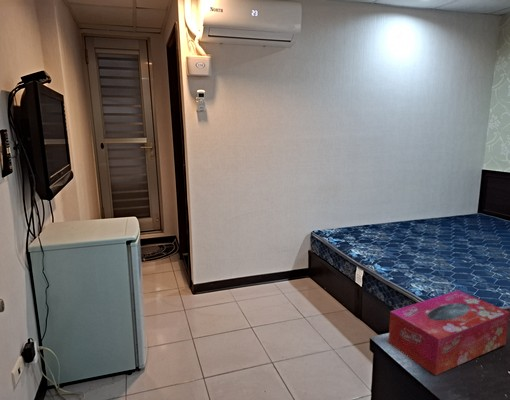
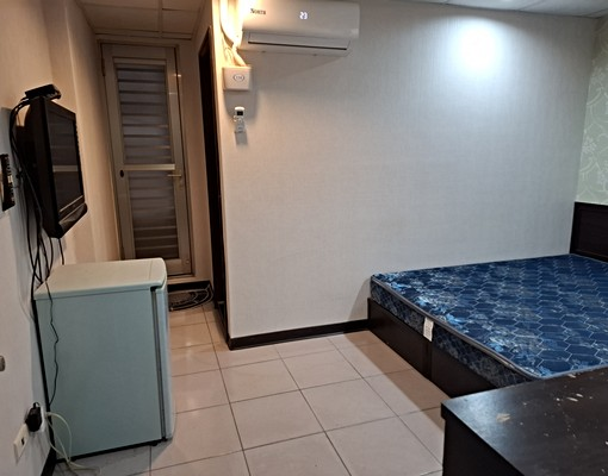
- tissue box [387,290,510,376]
